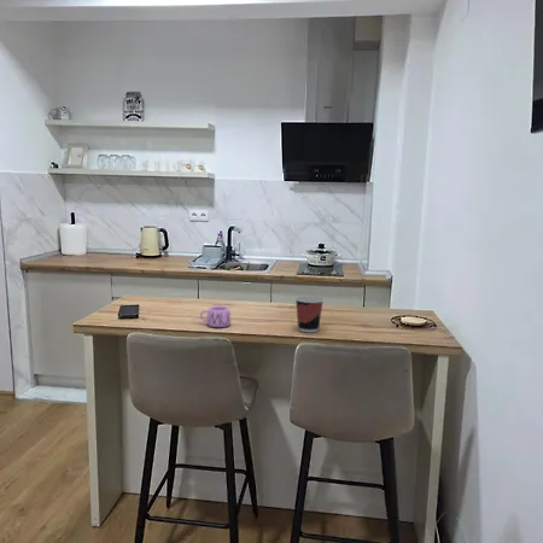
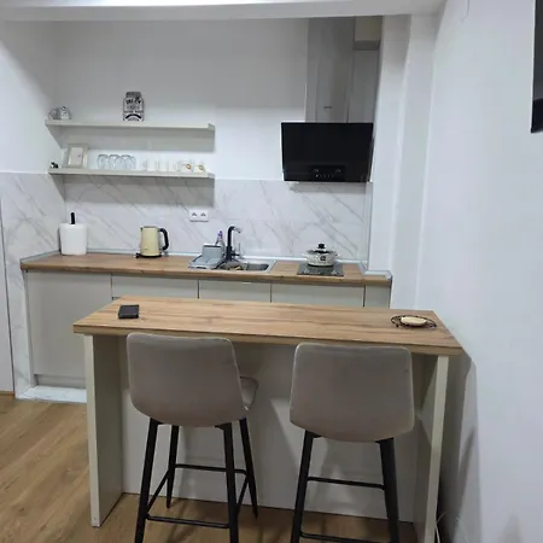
- cup [294,296,325,333]
- mug [199,305,232,328]
